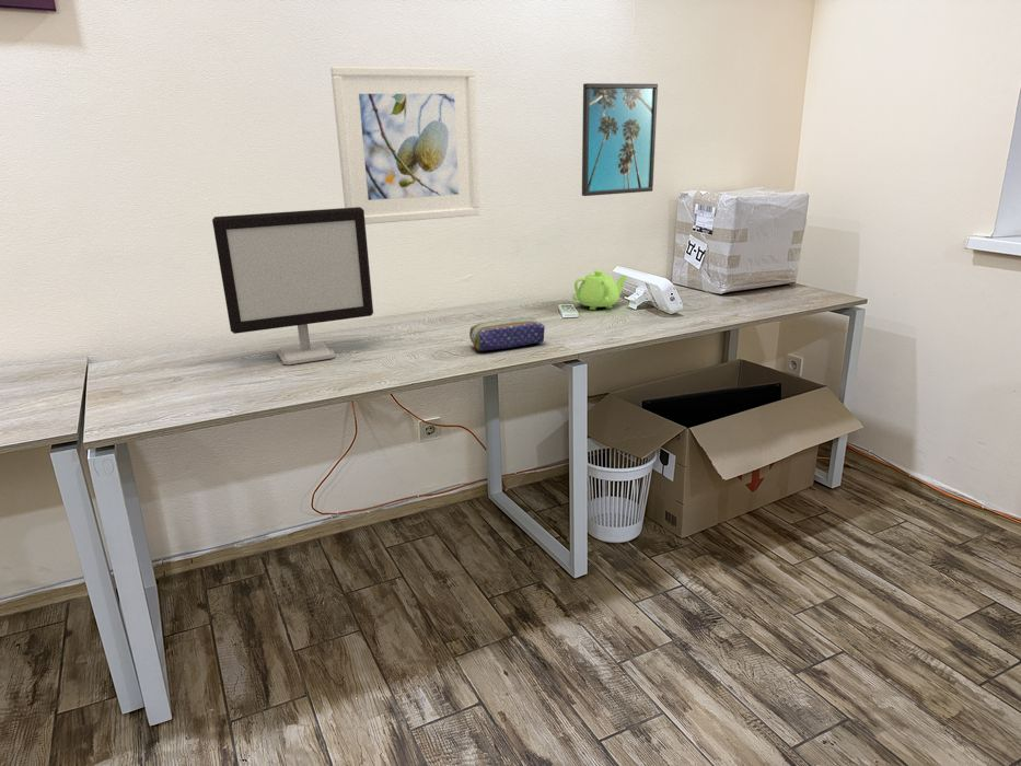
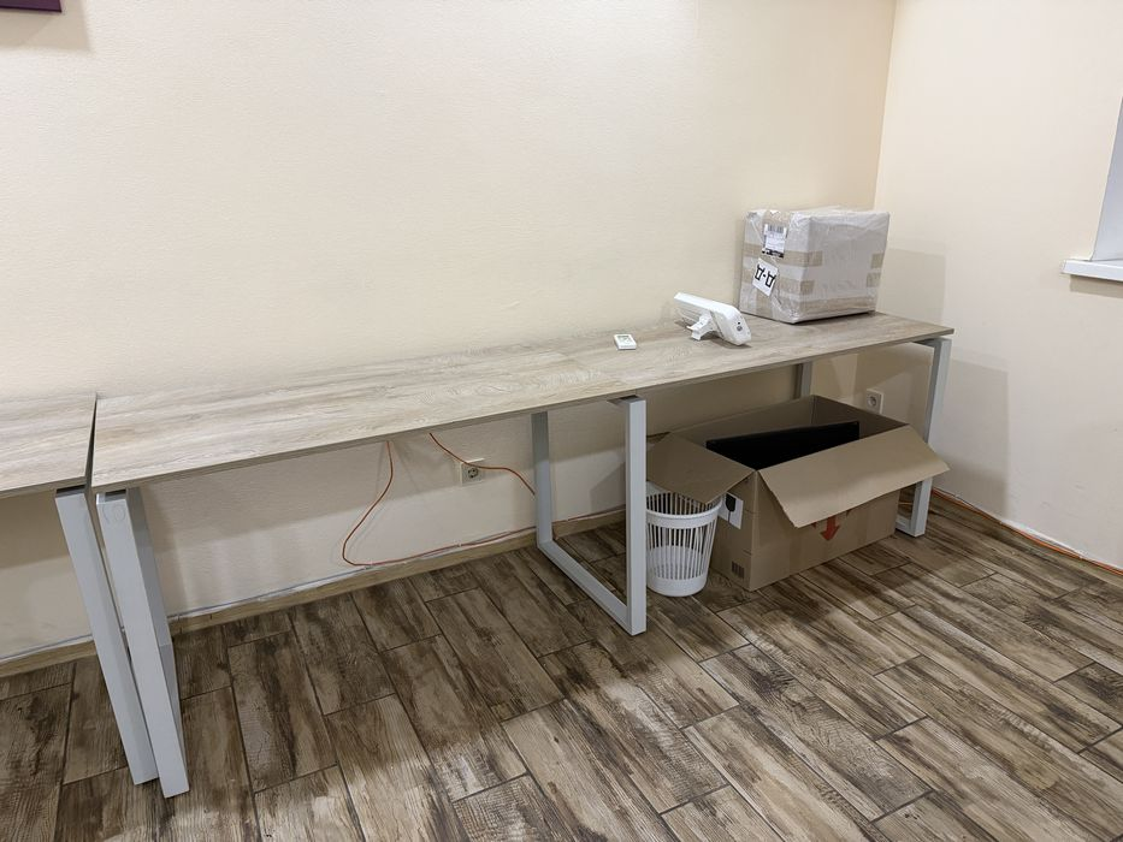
- teapot [571,269,628,311]
- pencil case [468,317,546,352]
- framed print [581,82,659,197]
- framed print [329,66,482,225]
- computer monitor [211,207,374,365]
